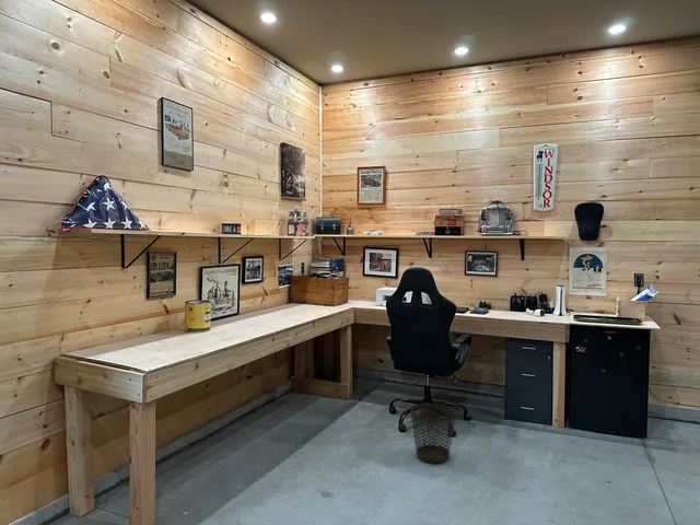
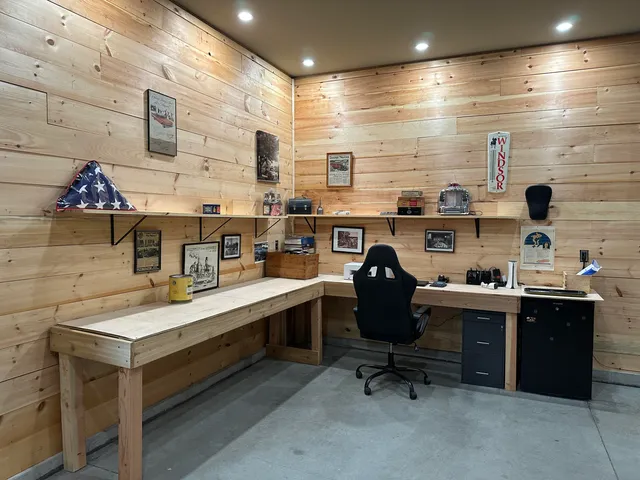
- wastebasket [409,402,457,464]
